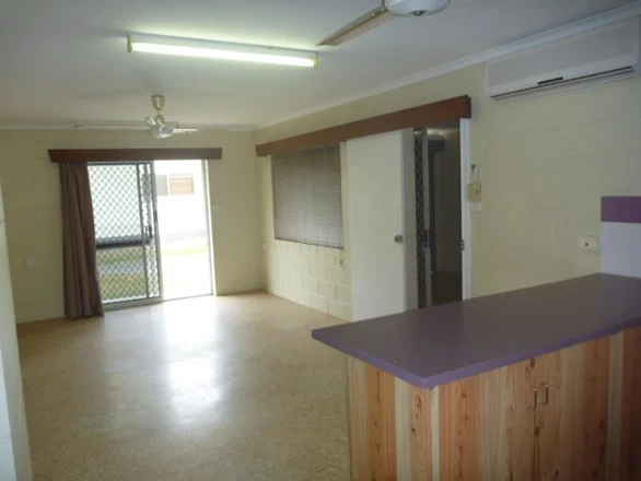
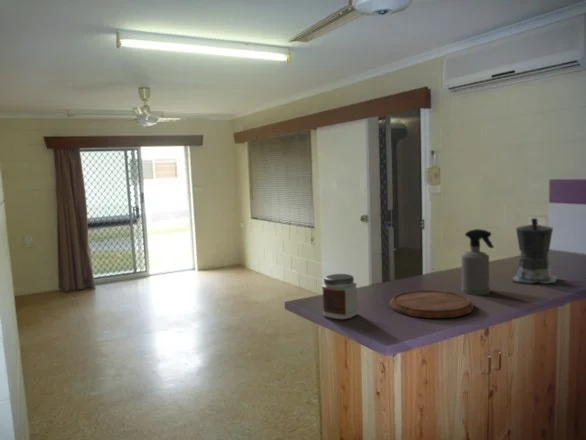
+ jar [321,273,359,320]
+ spray bottle [460,228,495,296]
+ cutting board [389,289,474,319]
+ coffee maker [511,217,558,285]
